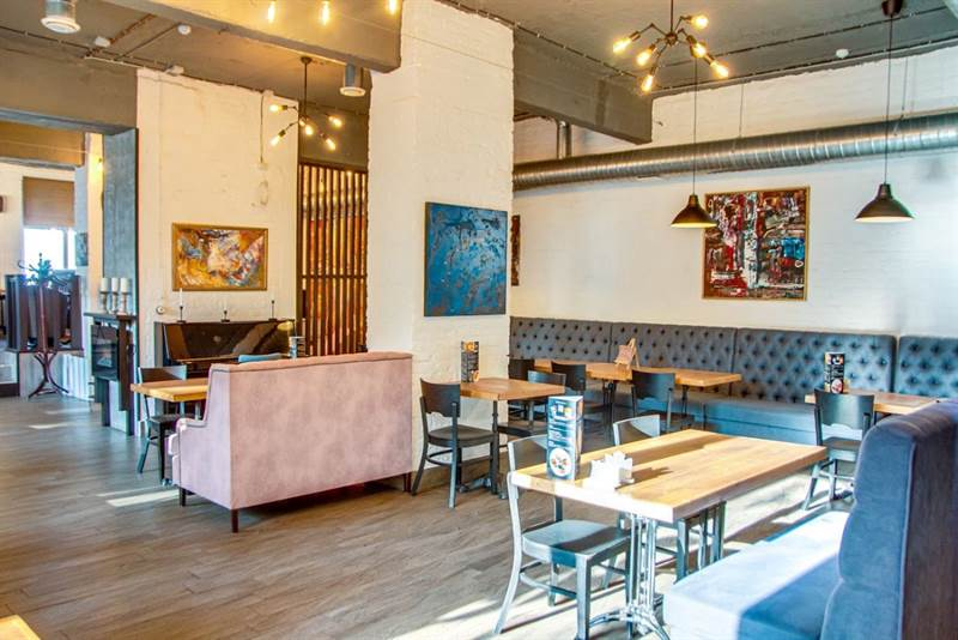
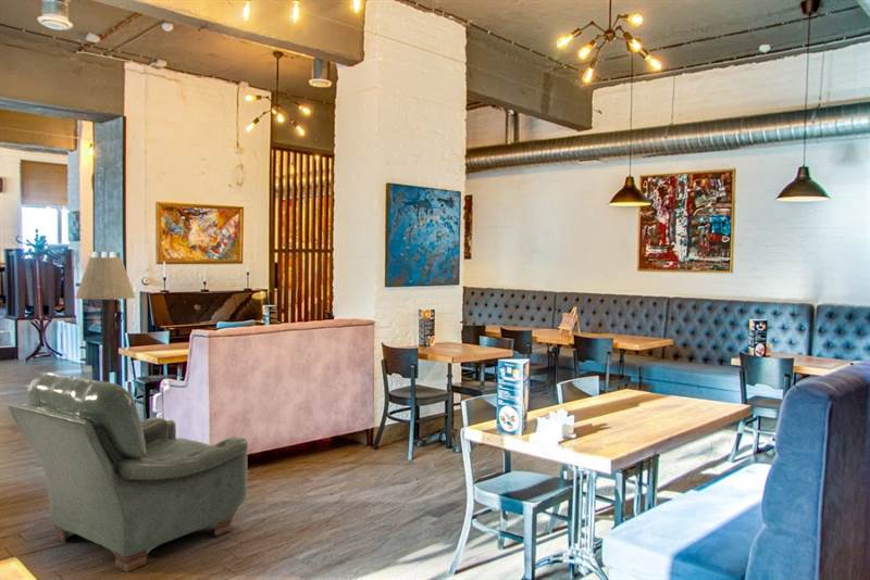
+ floor lamp [74,256,137,382]
+ armchair [8,371,249,572]
